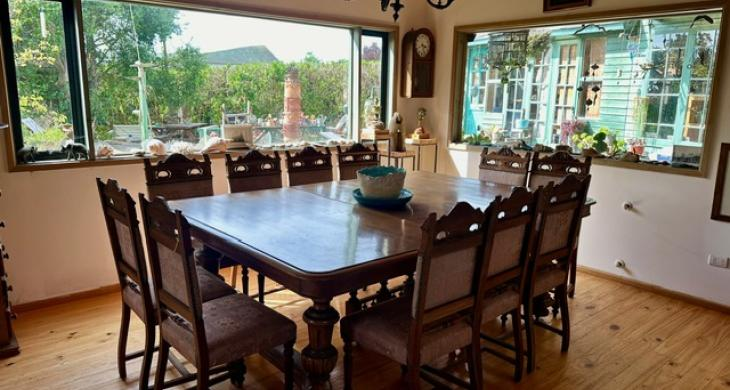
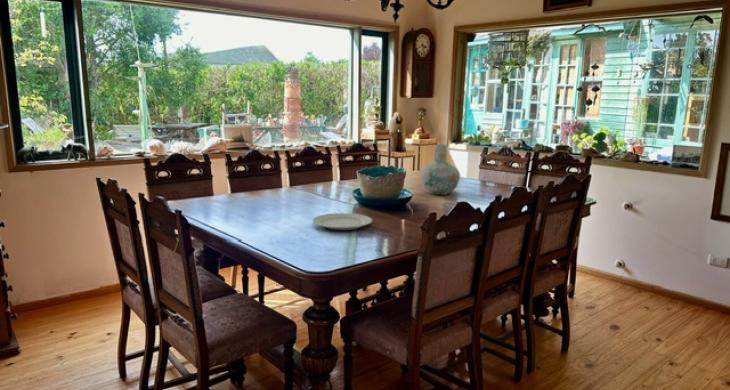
+ vase [420,143,461,196]
+ chinaware [312,212,373,231]
